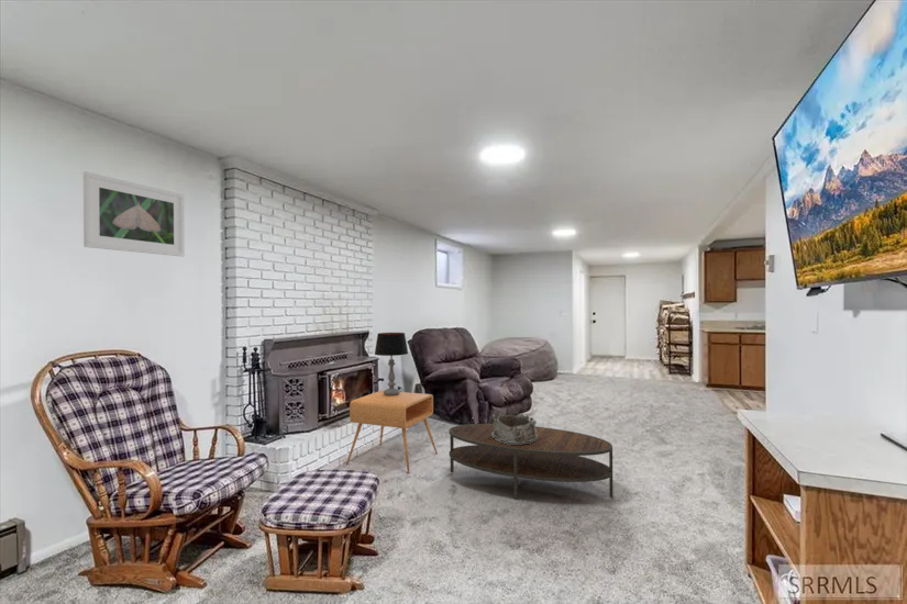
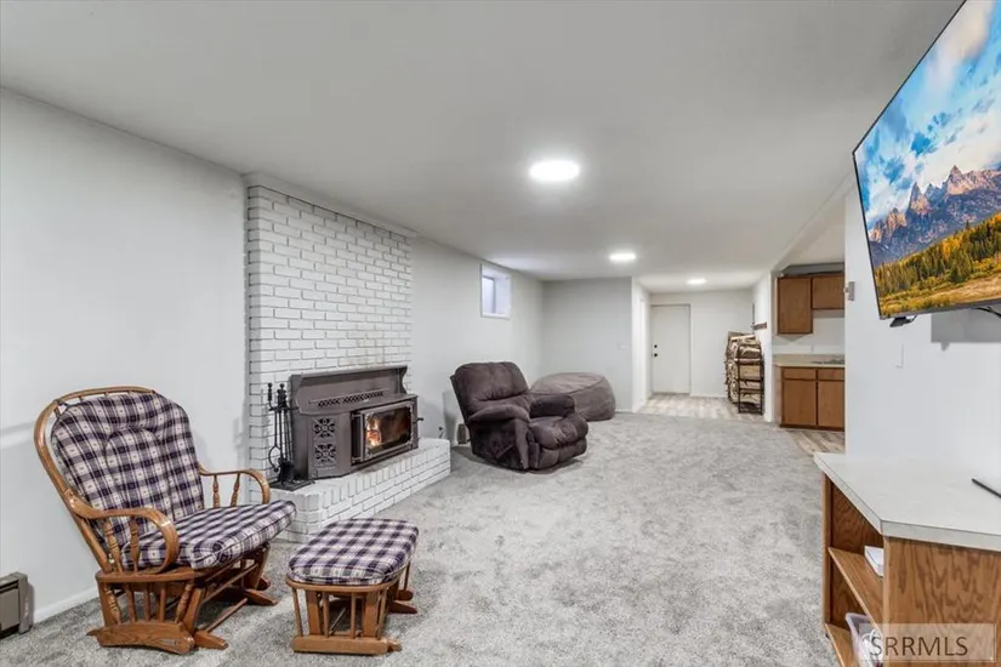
- coffee table [447,423,615,501]
- side table [345,390,439,474]
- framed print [82,170,186,258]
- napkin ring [491,412,538,445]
- table lamp [374,332,409,395]
